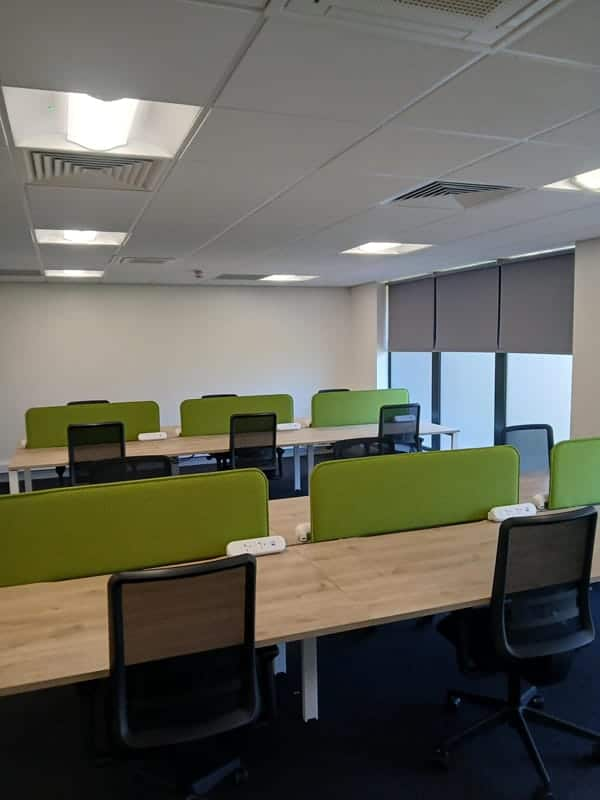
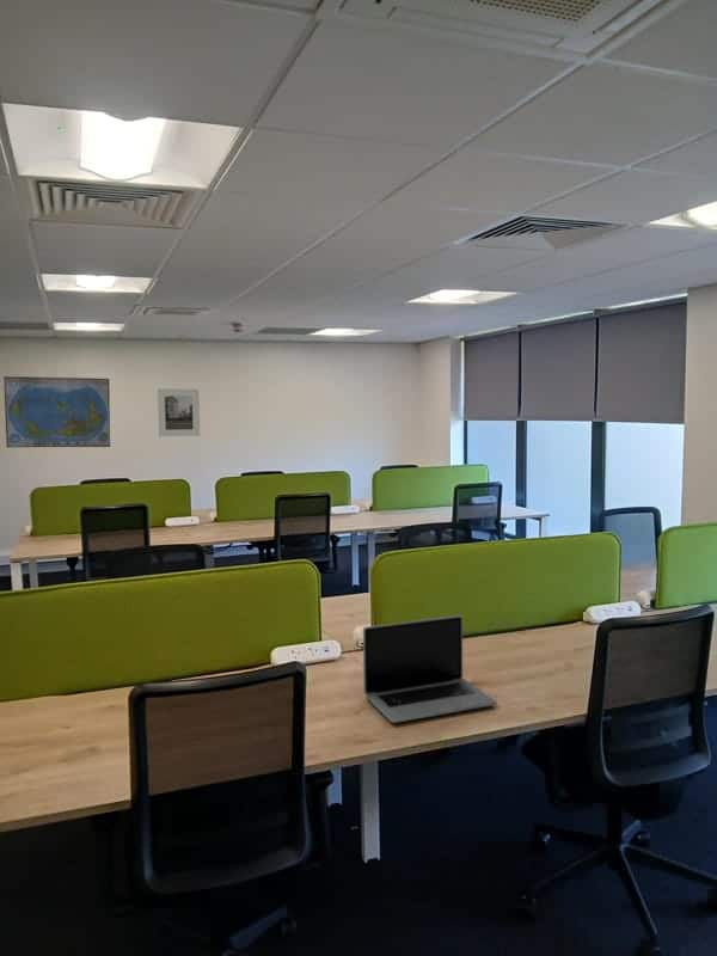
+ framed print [157,387,201,437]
+ world map [2,375,111,448]
+ laptop [362,614,498,724]
